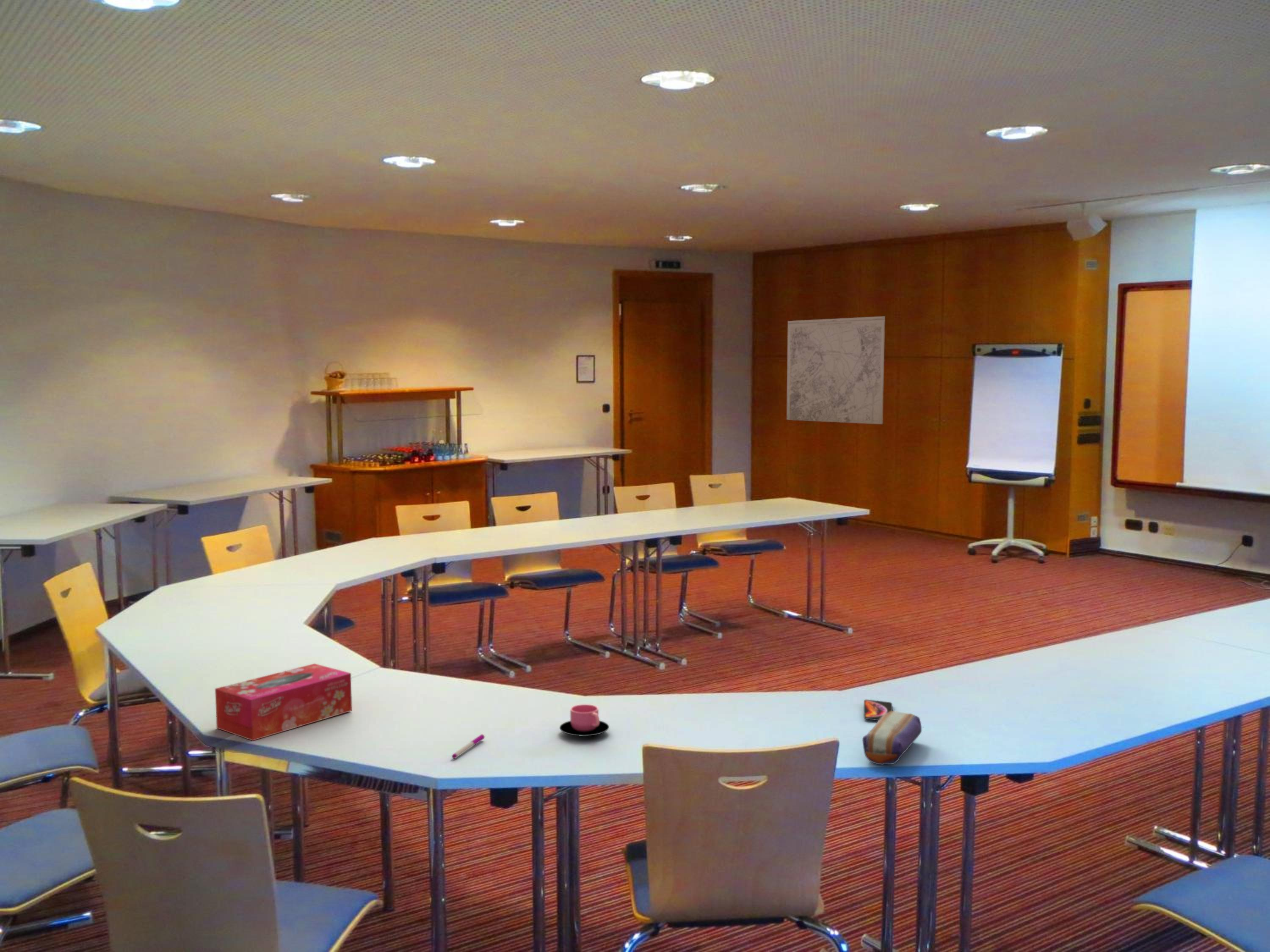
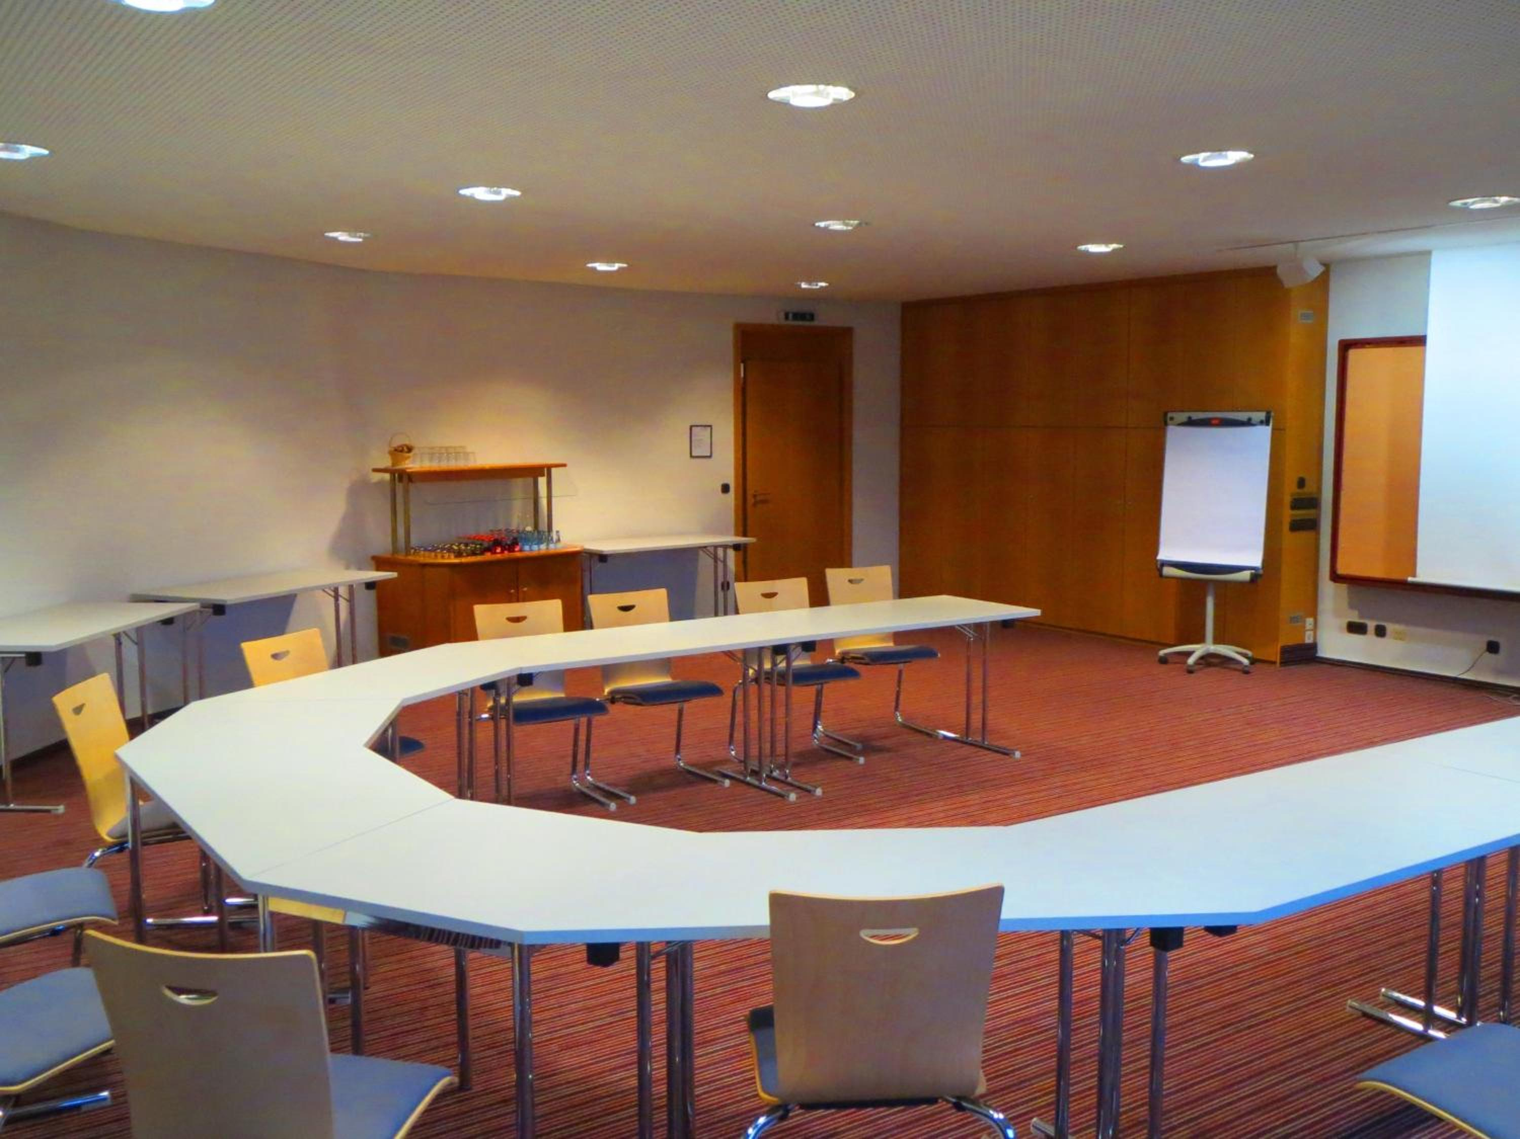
- cup [559,704,610,737]
- map [786,316,886,425]
- tissue box [215,663,352,741]
- pencil case [862,710,922,765]
- pen [451,734,485,759]
- smartphone [864,699,893,721]
